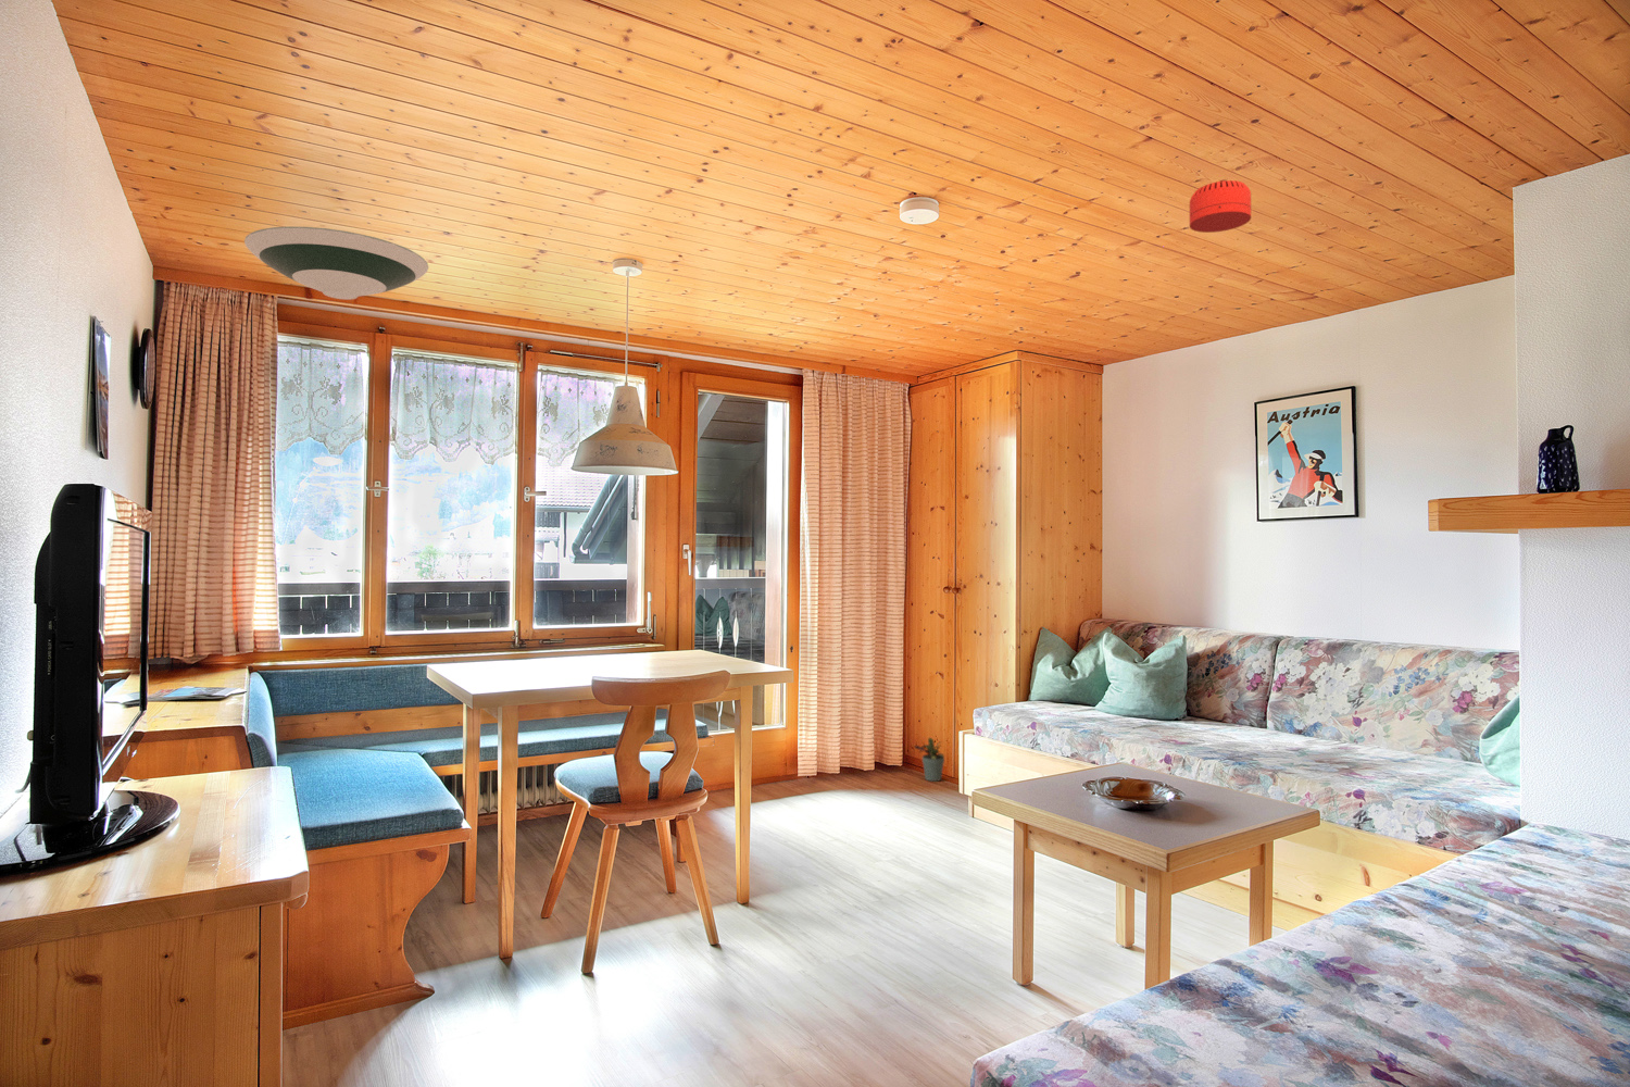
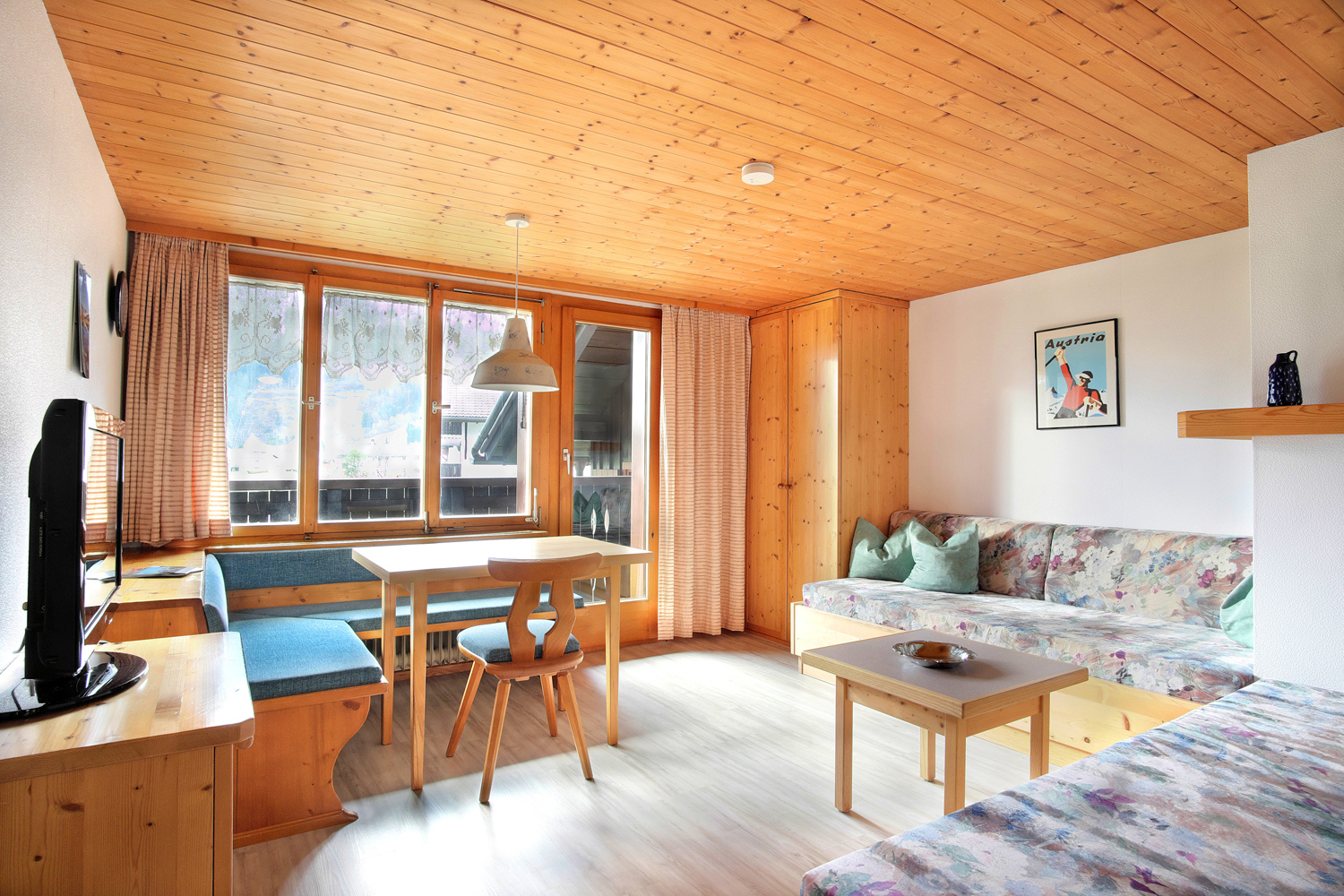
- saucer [244,224,429,301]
- smoke detector [1189,180,1252,234]
- potted plant [913,736,946,782]
